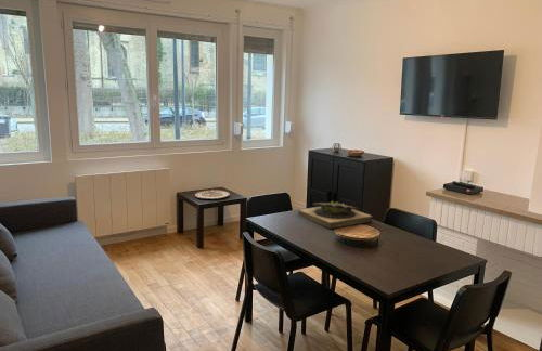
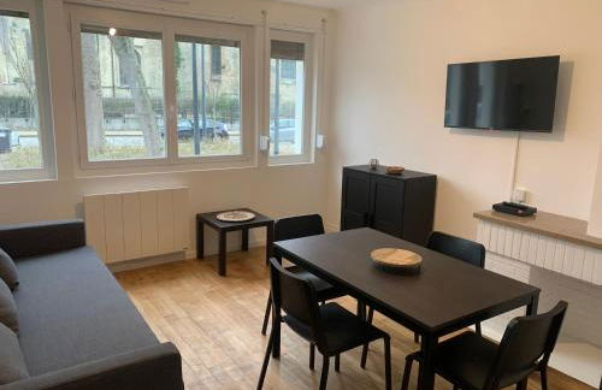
- succulent planter [297,200,373,230]
